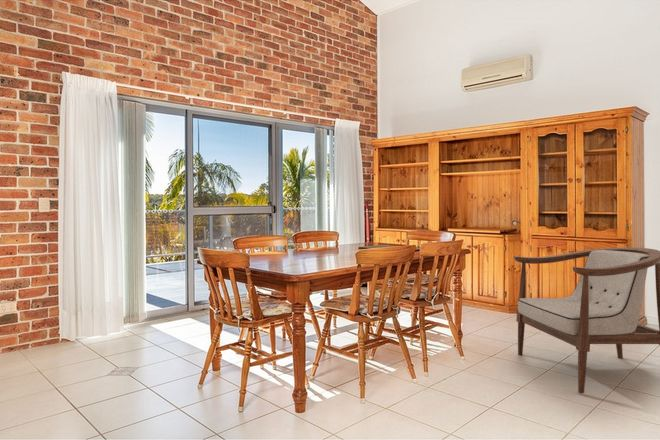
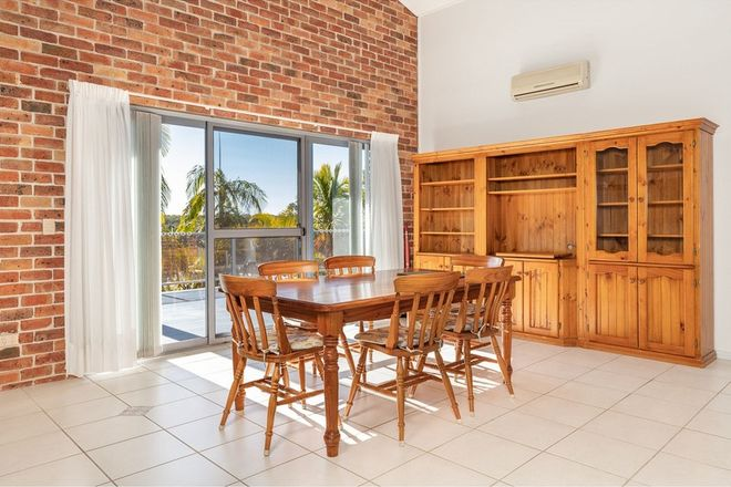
- armchair [513,246,660,394]
